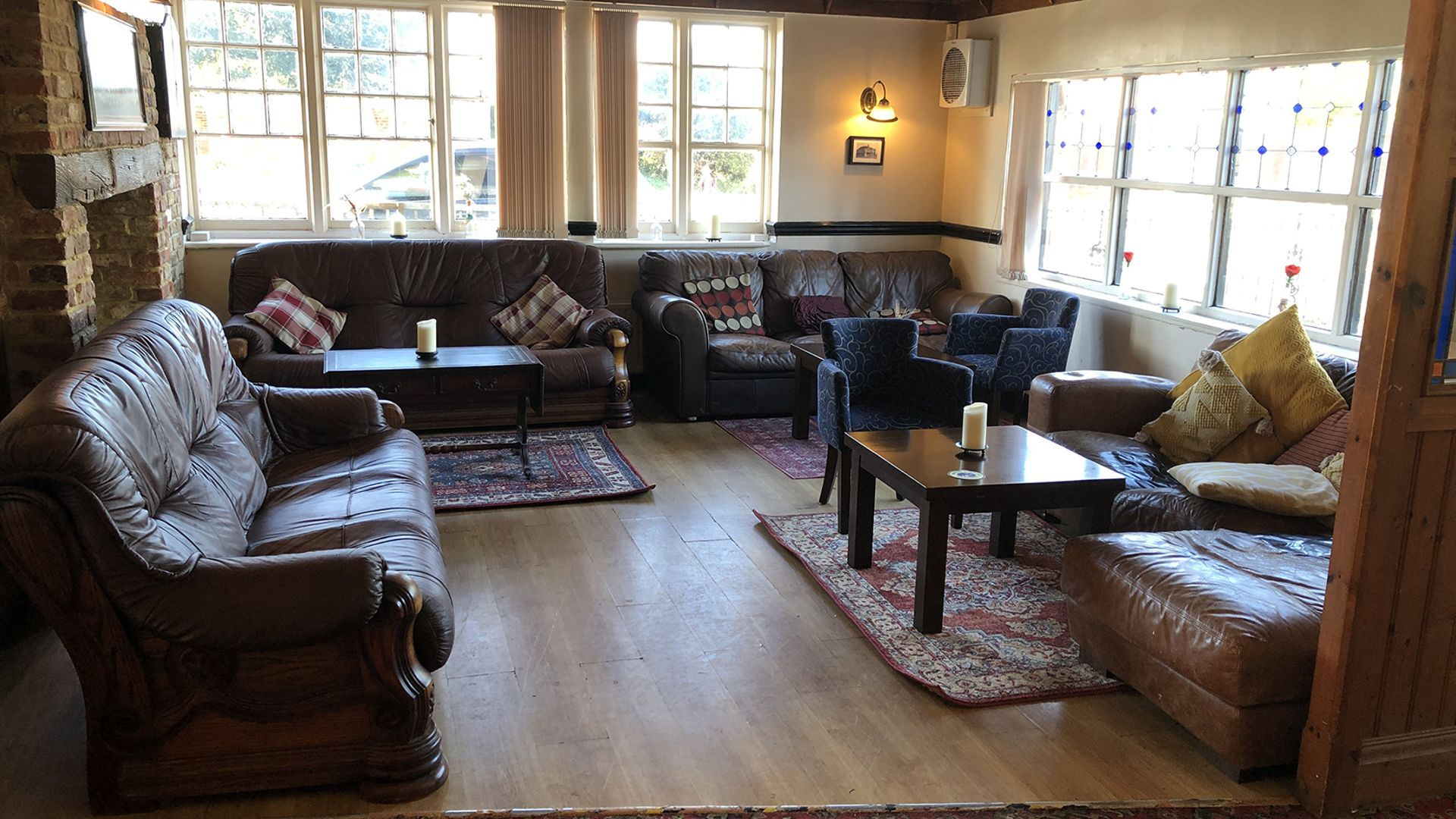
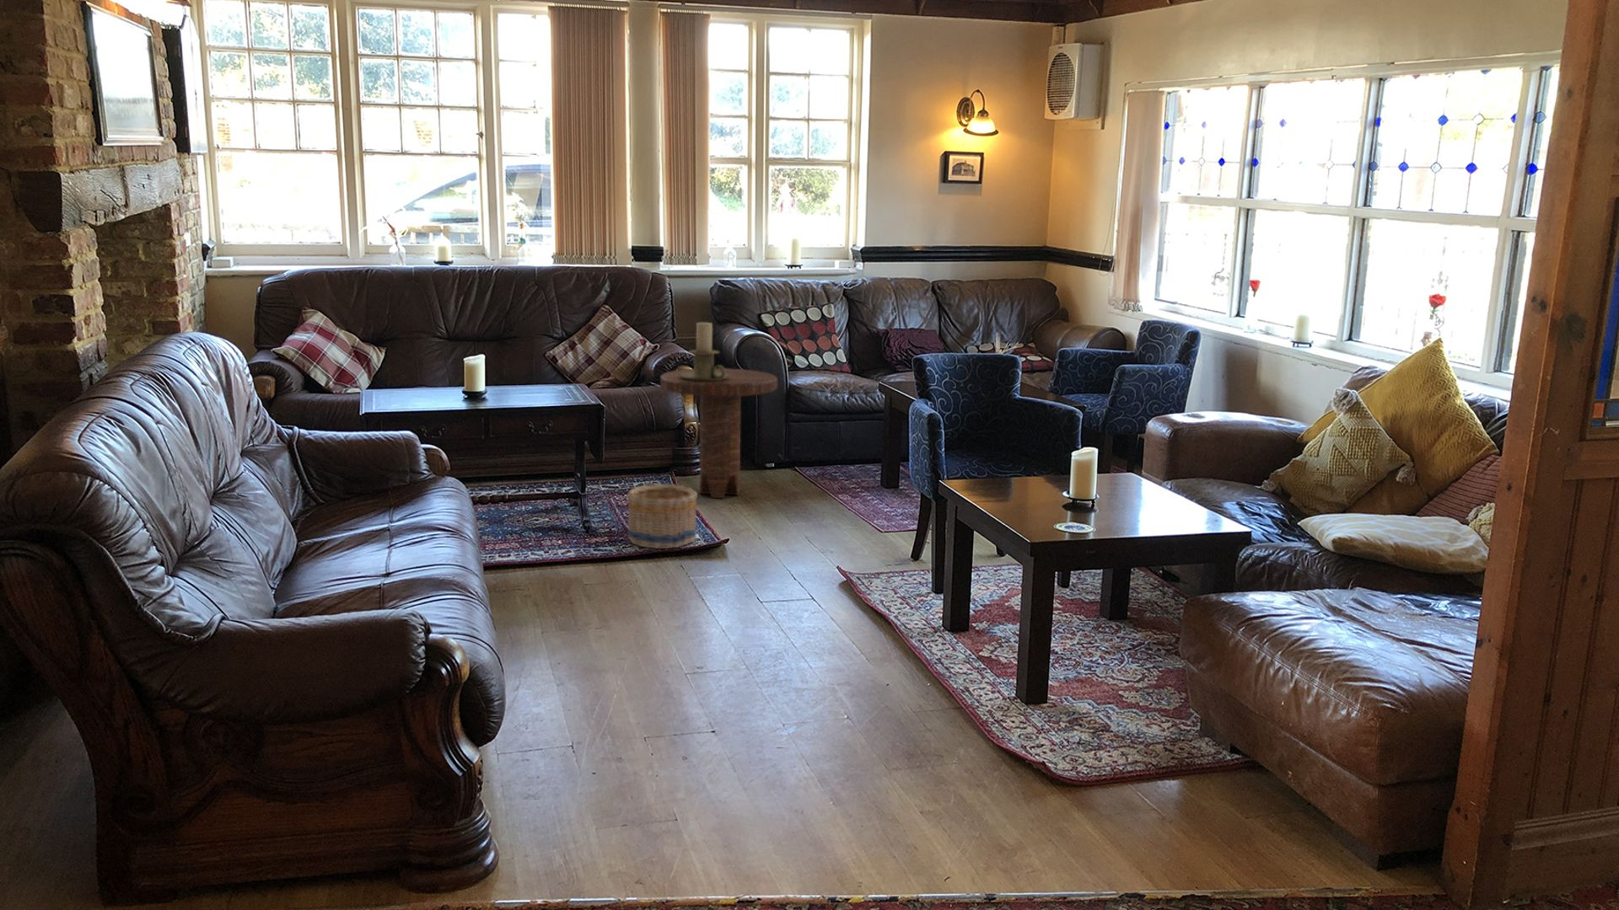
+ candle holder [678,322,731,381]
+ side table [660,368,778,499]
+ basket [626,483,698,549]
